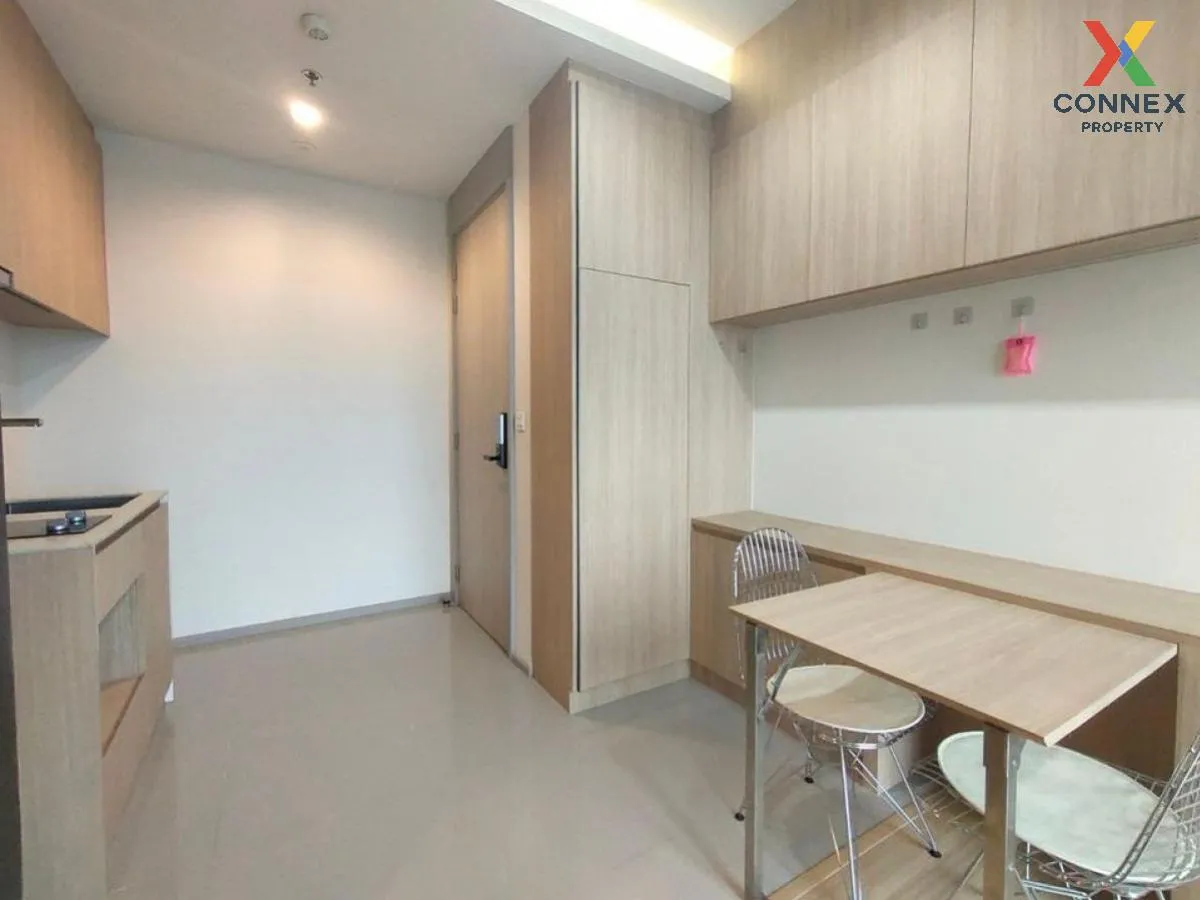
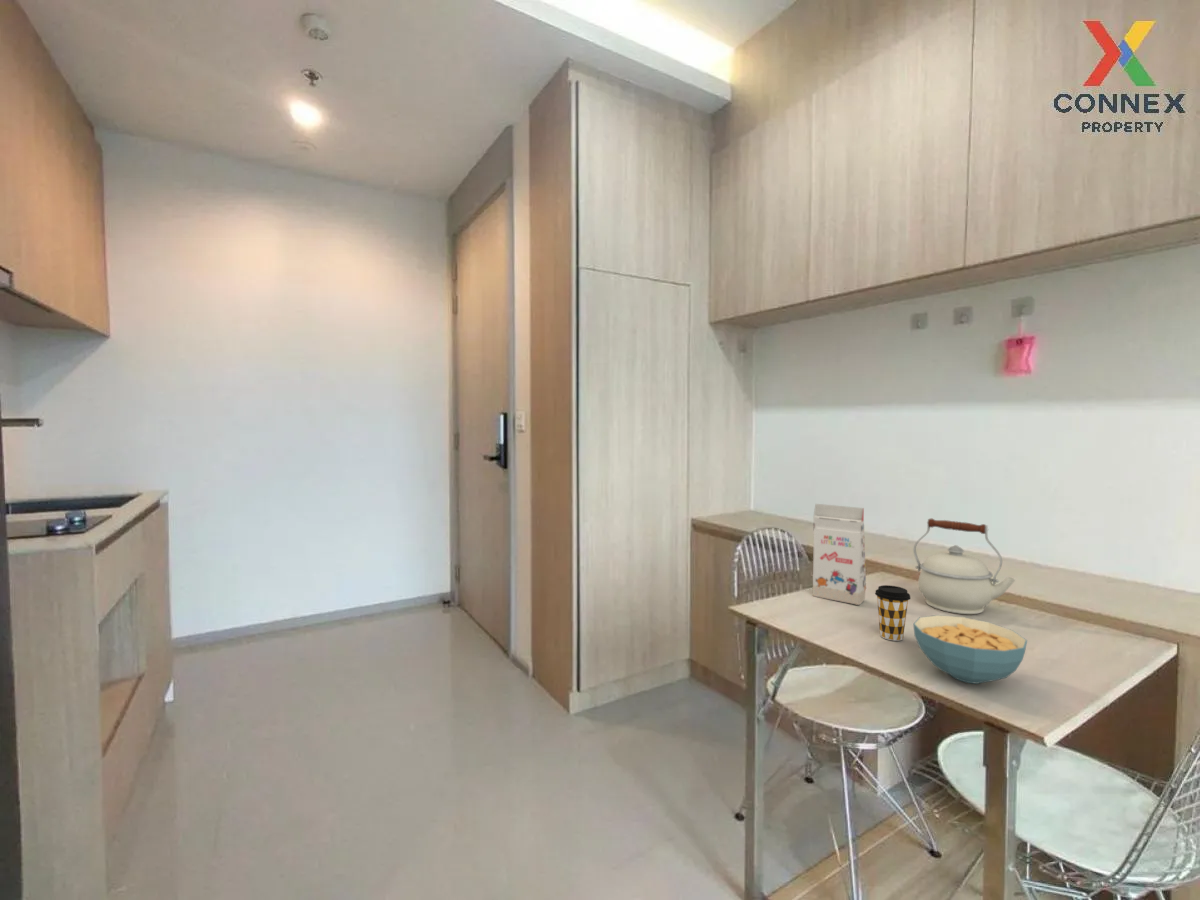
+ gift box [812,503,867,606]
+ cereal bowl [912,614,1028,685]
+ kettle [912,518,1017,615]
+ coffee cup [874,584,911,642]
